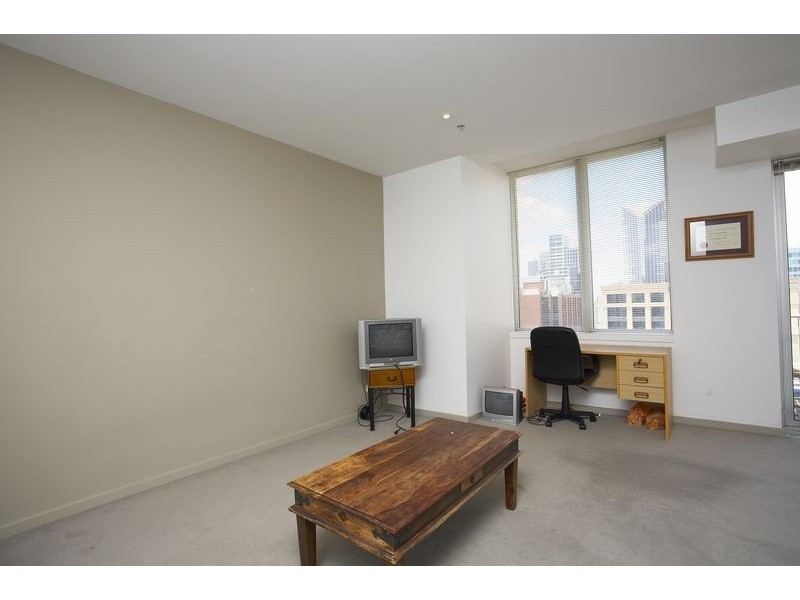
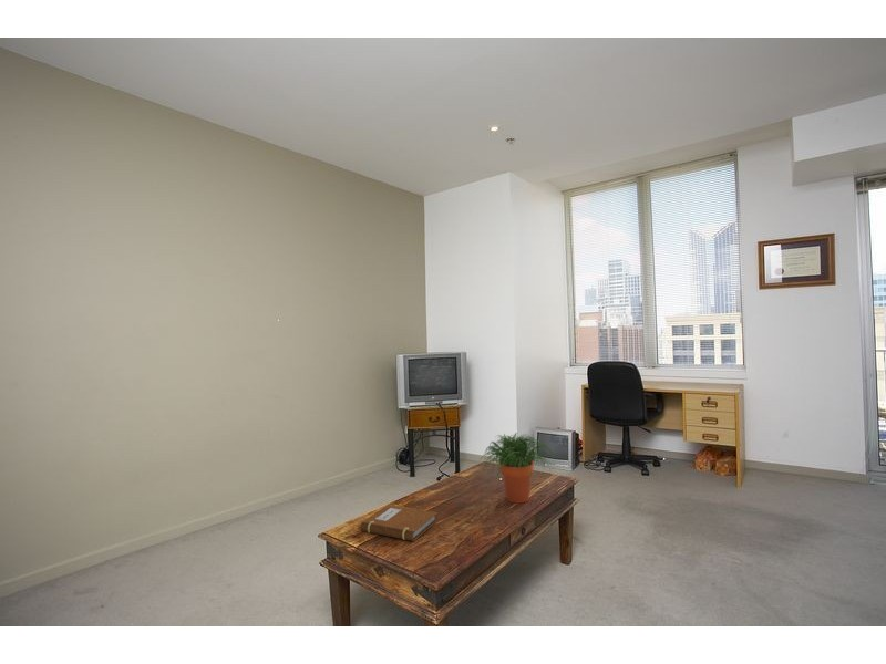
+ potted plant [478,432,555,504]
+ notebook [359,504,439,542]
